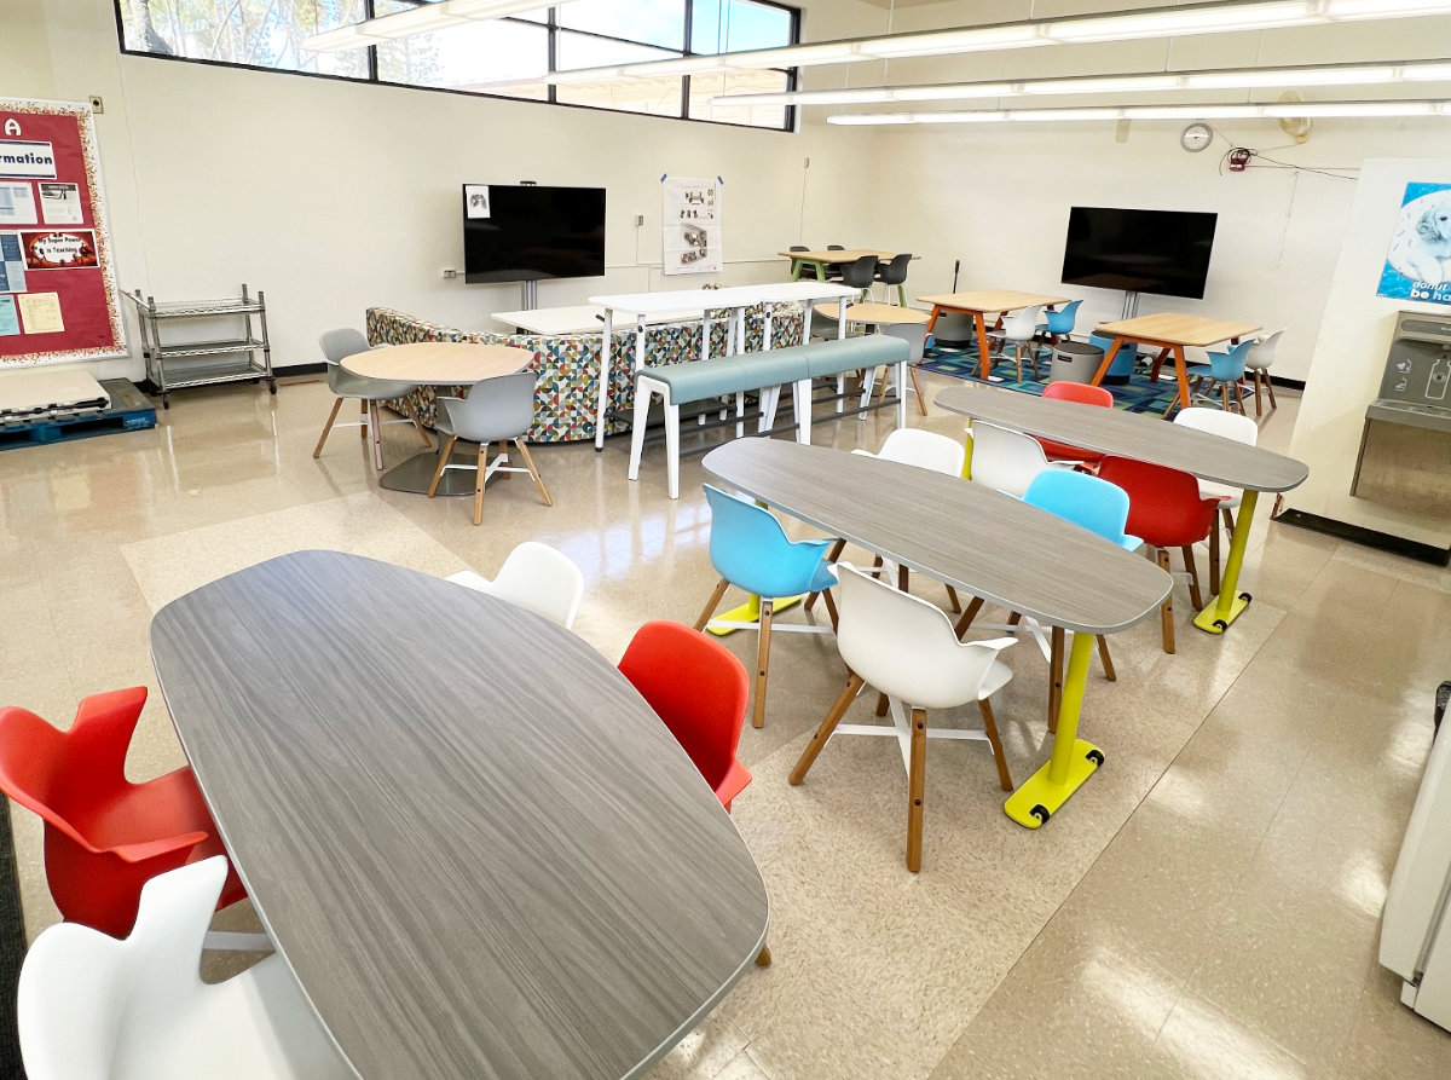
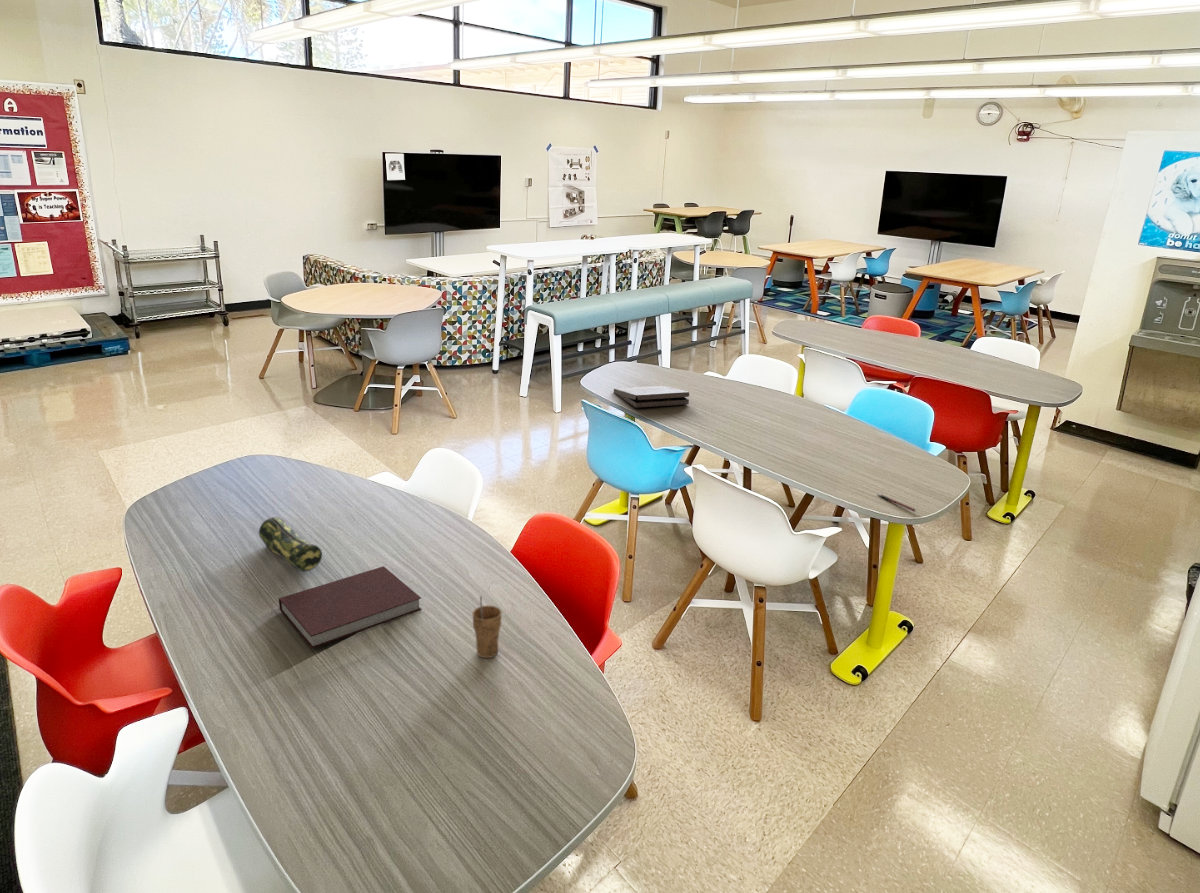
+ pizza box [613,385,690,409]
+ cup [471,595,503,659]
+ notebook [278,565,423,650]
+ pencil case [258,516,323,573]
+ pen [876,493,917,513]
